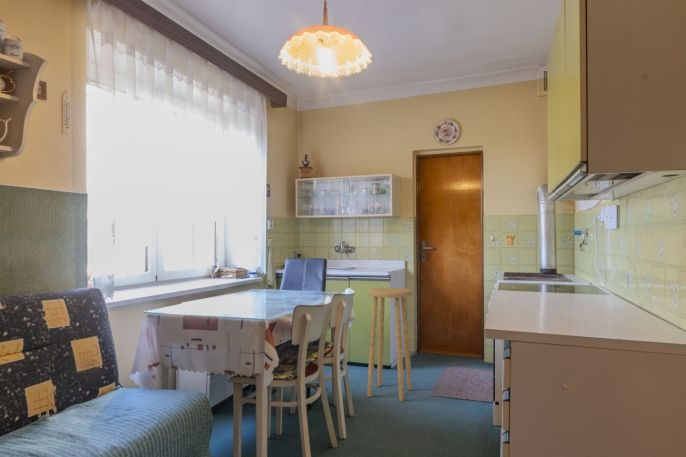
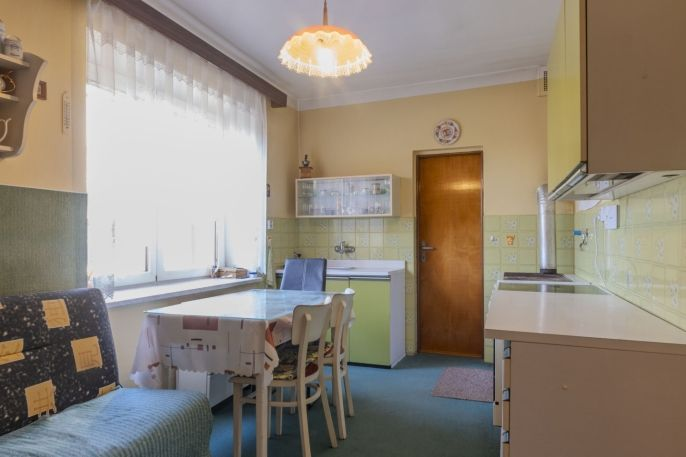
- stool [366,286,413,402]
